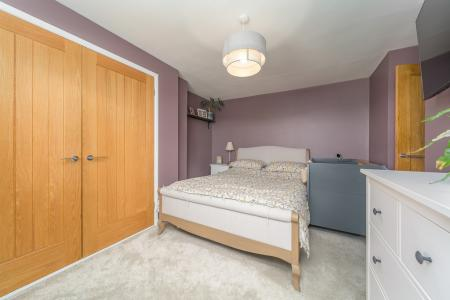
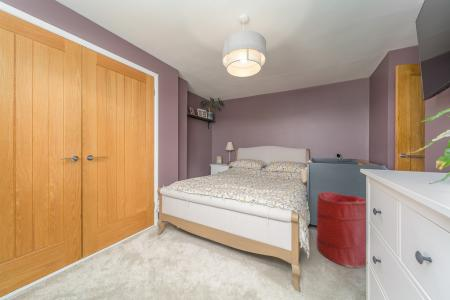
+ laundry hamper [316,191,367,269]
